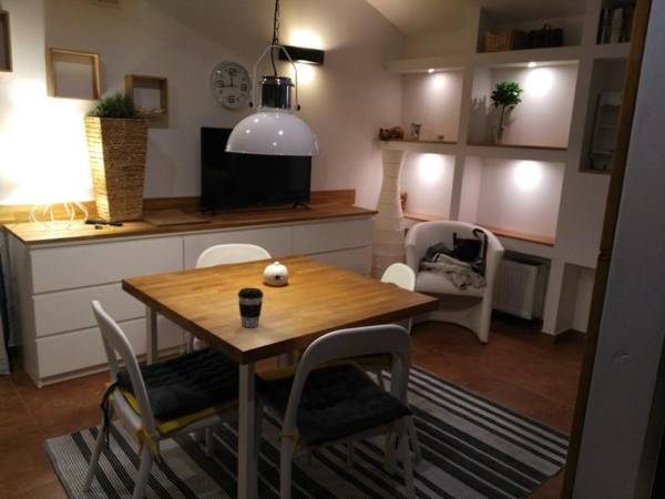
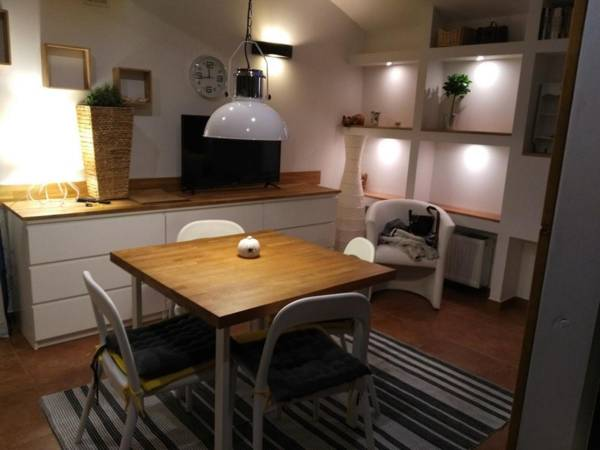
- coffee cup [237,287,265,328]
